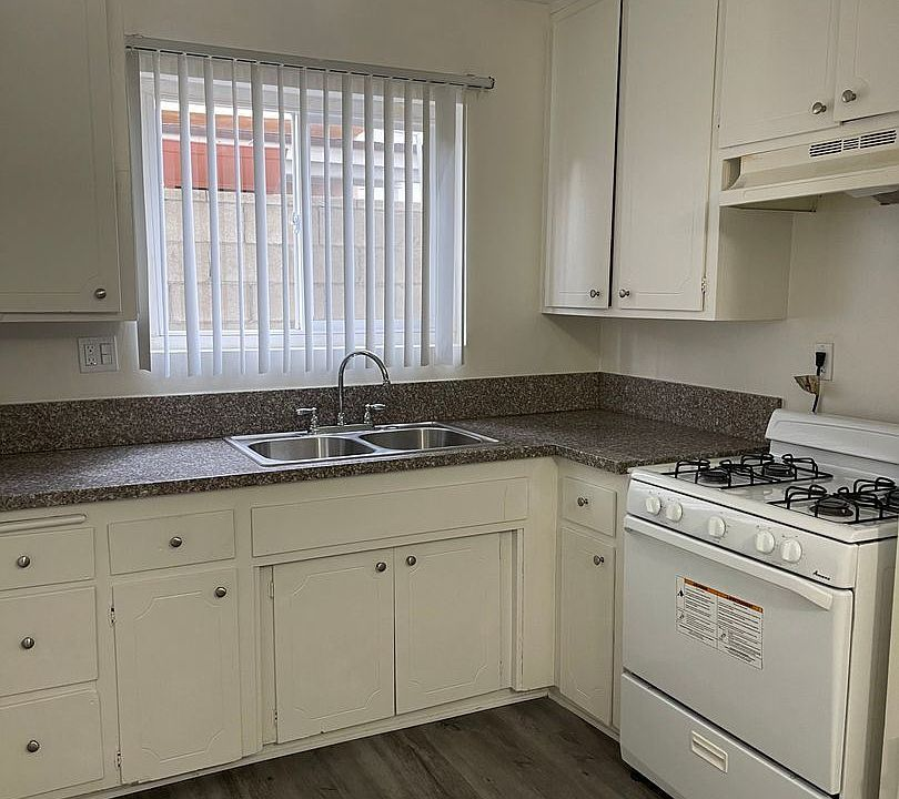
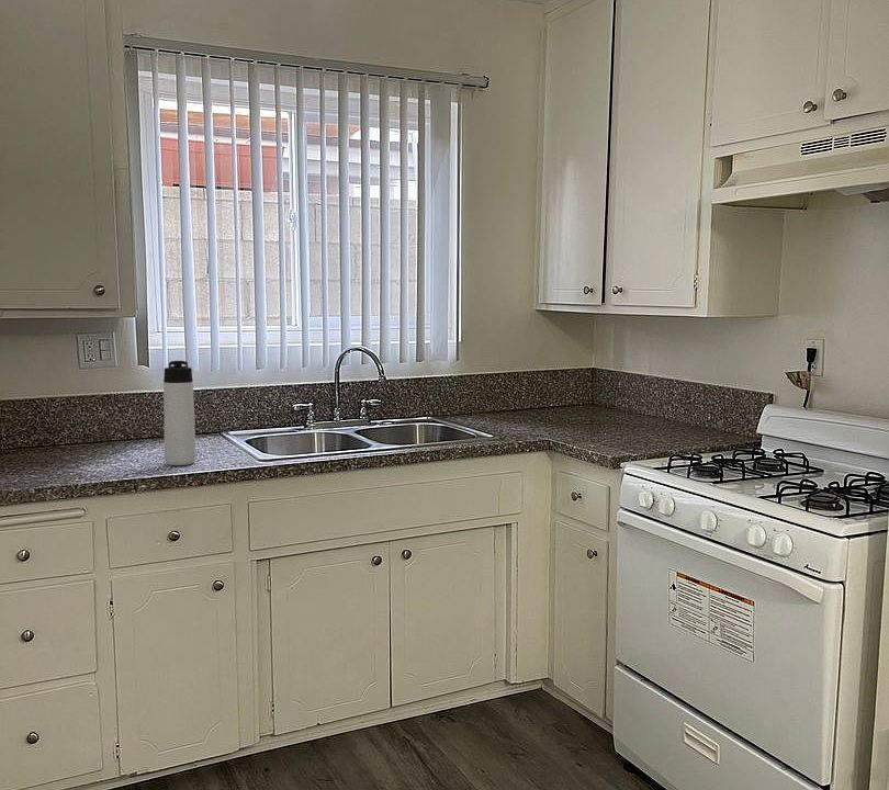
+ thermos bottle [162,360,196,466]
